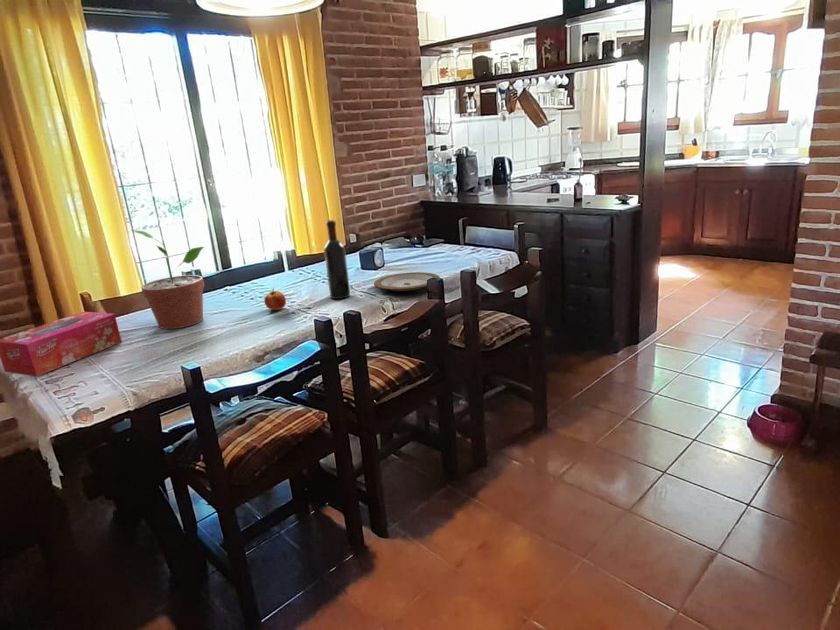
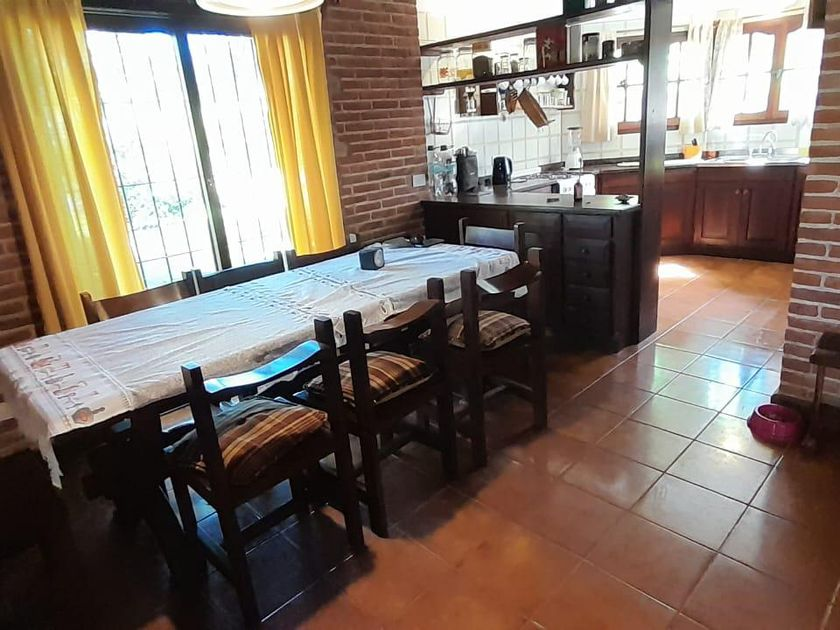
- apple [263,287,287,311]
- tissue box [0,311,123,377]
- potted plant [131,230,205,330]
- plate [373,271,441,292]
- wine bottle [323,219,351,300]
